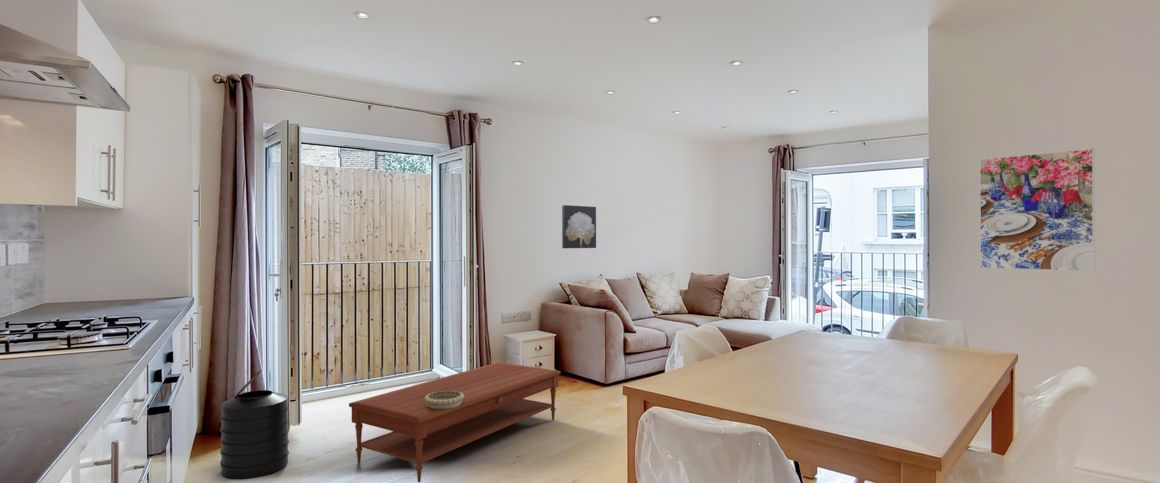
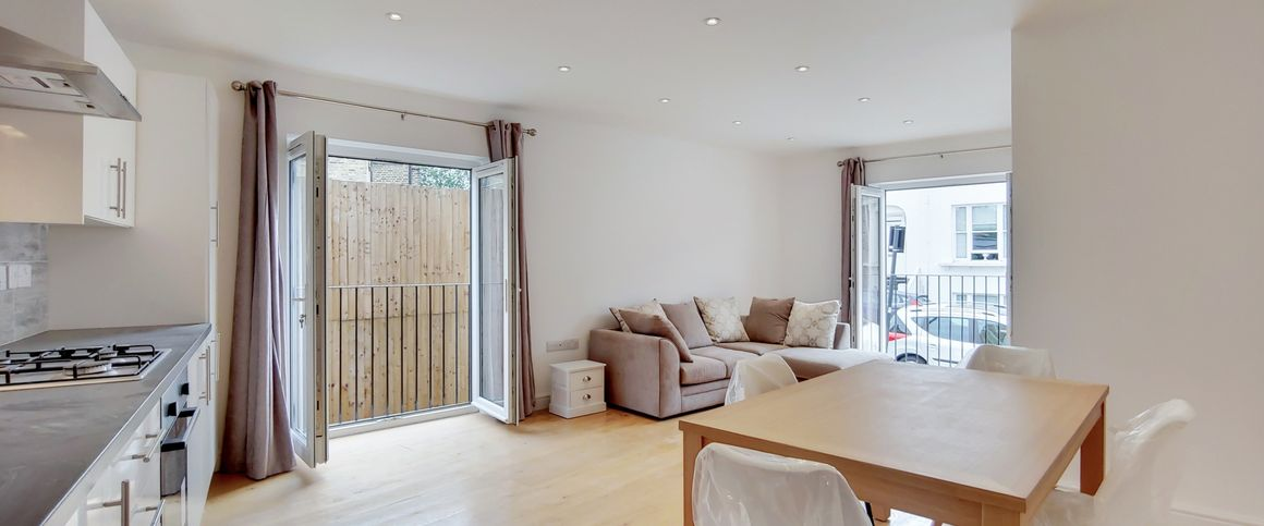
- wall art [561,204,597,249]
- coffee table [348,361,562,483]
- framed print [979,147,1096,272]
- decorative bowl [425,391,464,409]
- trash can [219,369,290,480]
